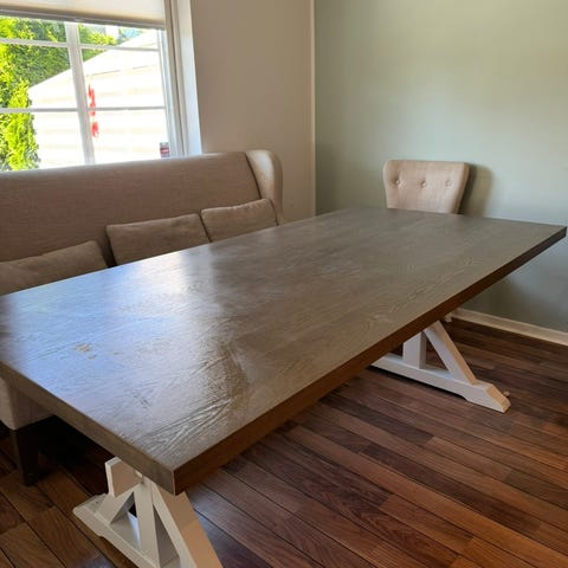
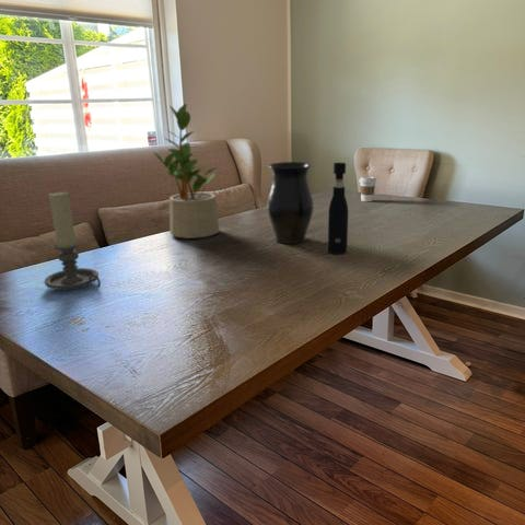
+ vase [266,161,315,245]
+ pepper grinder [327,162,349,256]
+ coffee cup [358,175,377,202]
+ potted plant [152,103,221,240]
+ candle holder [43,189,102,292]
